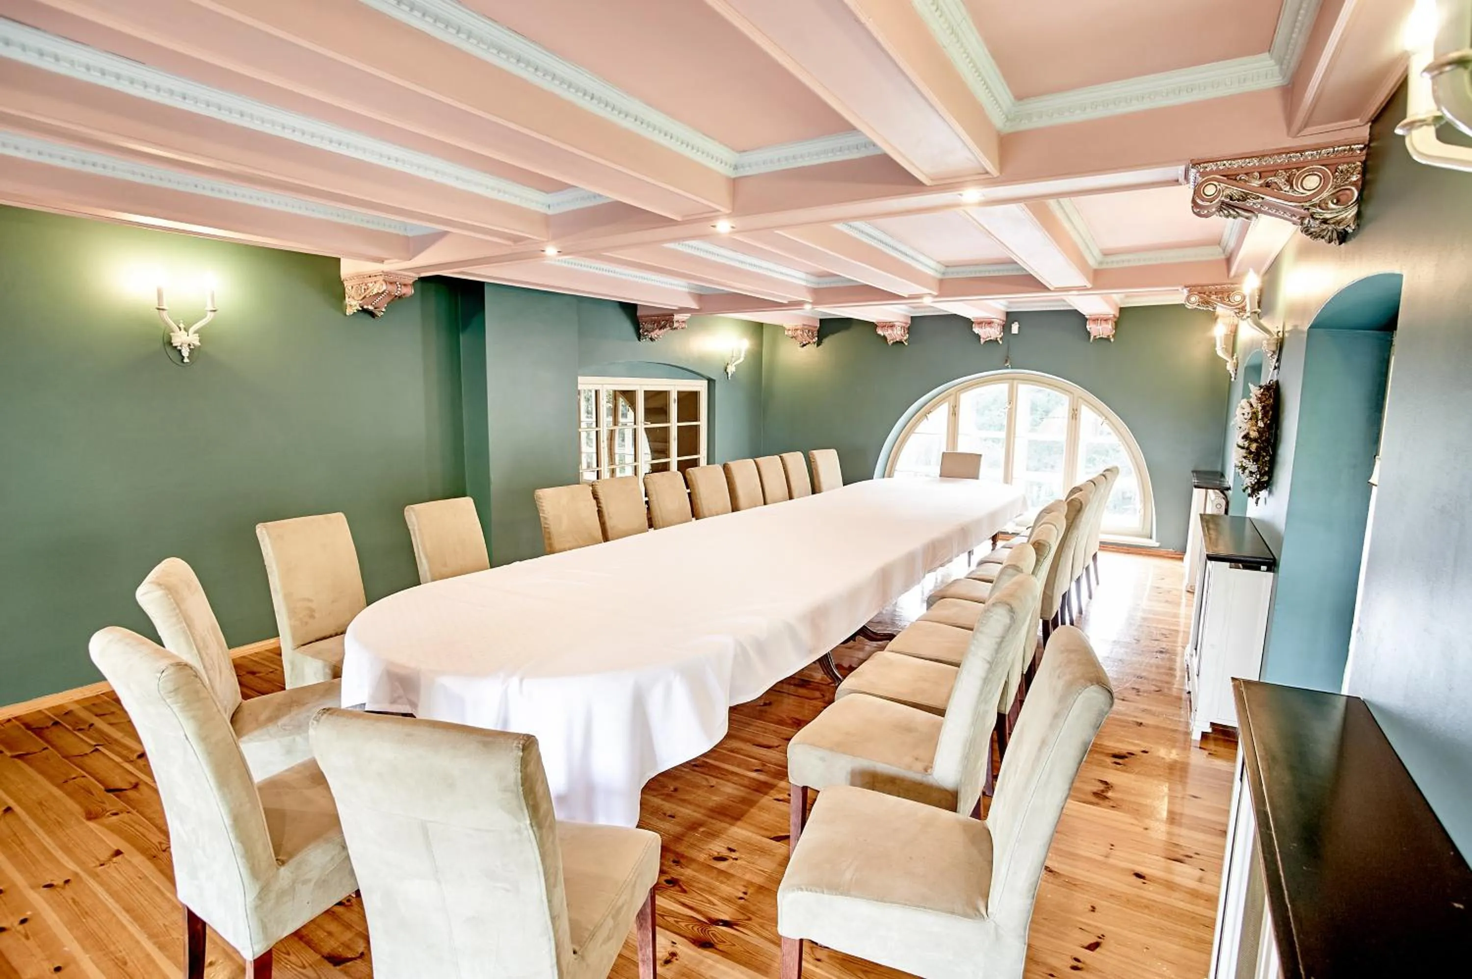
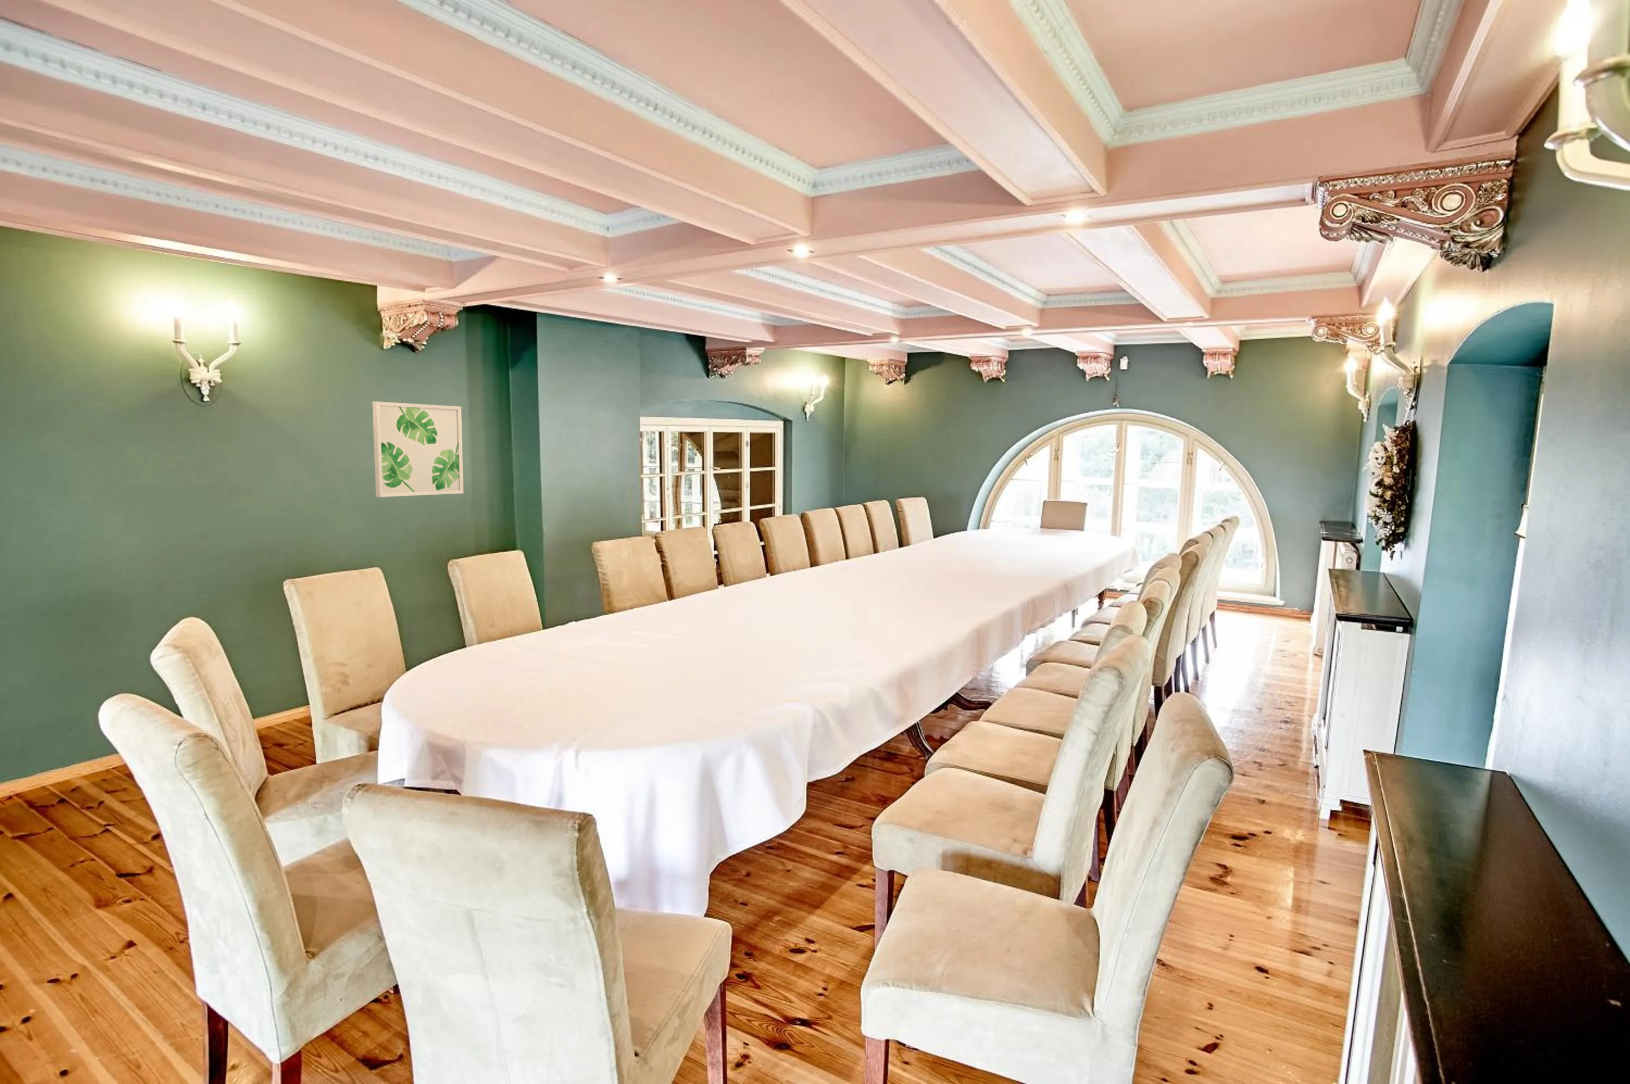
+ wall art [371,400,463,497]
